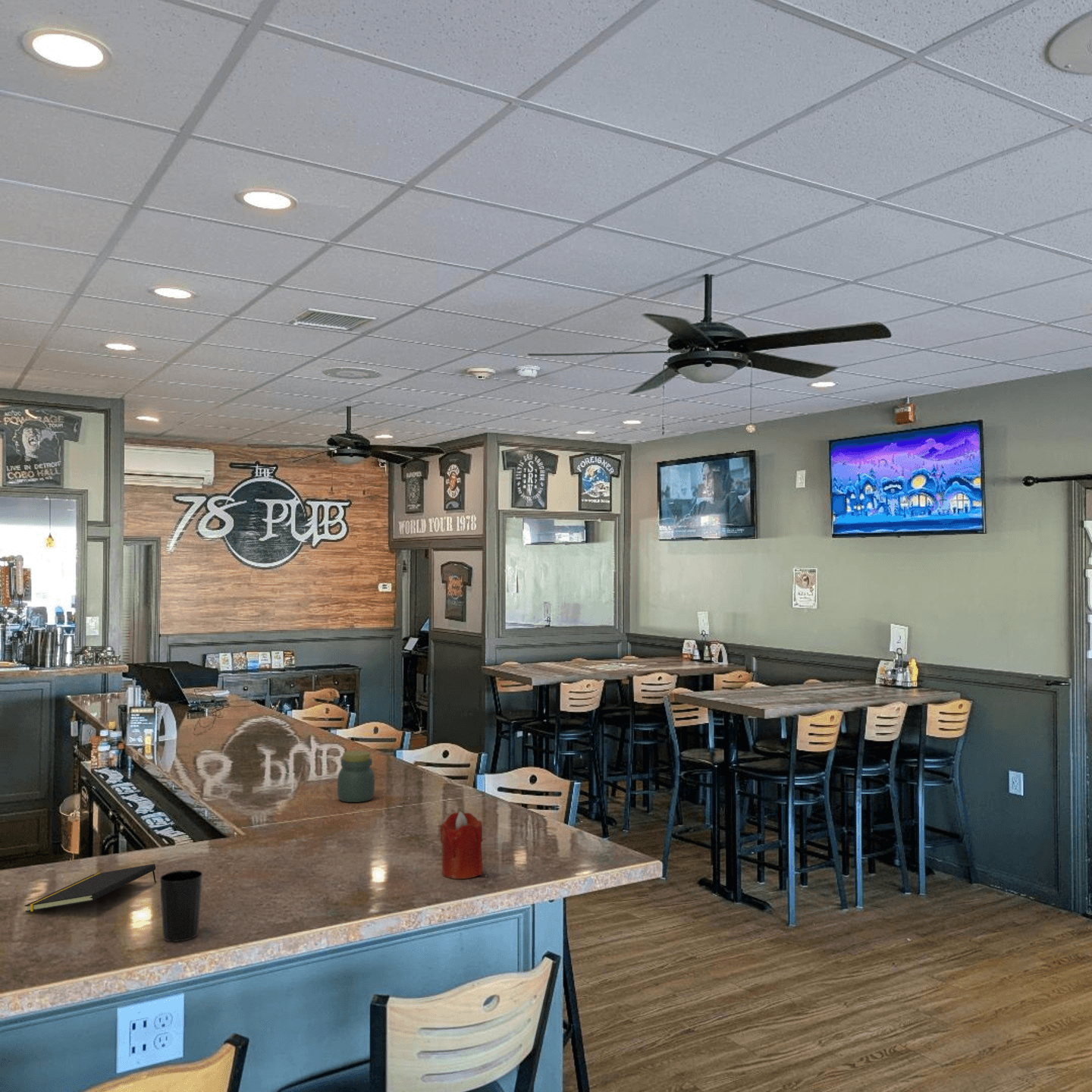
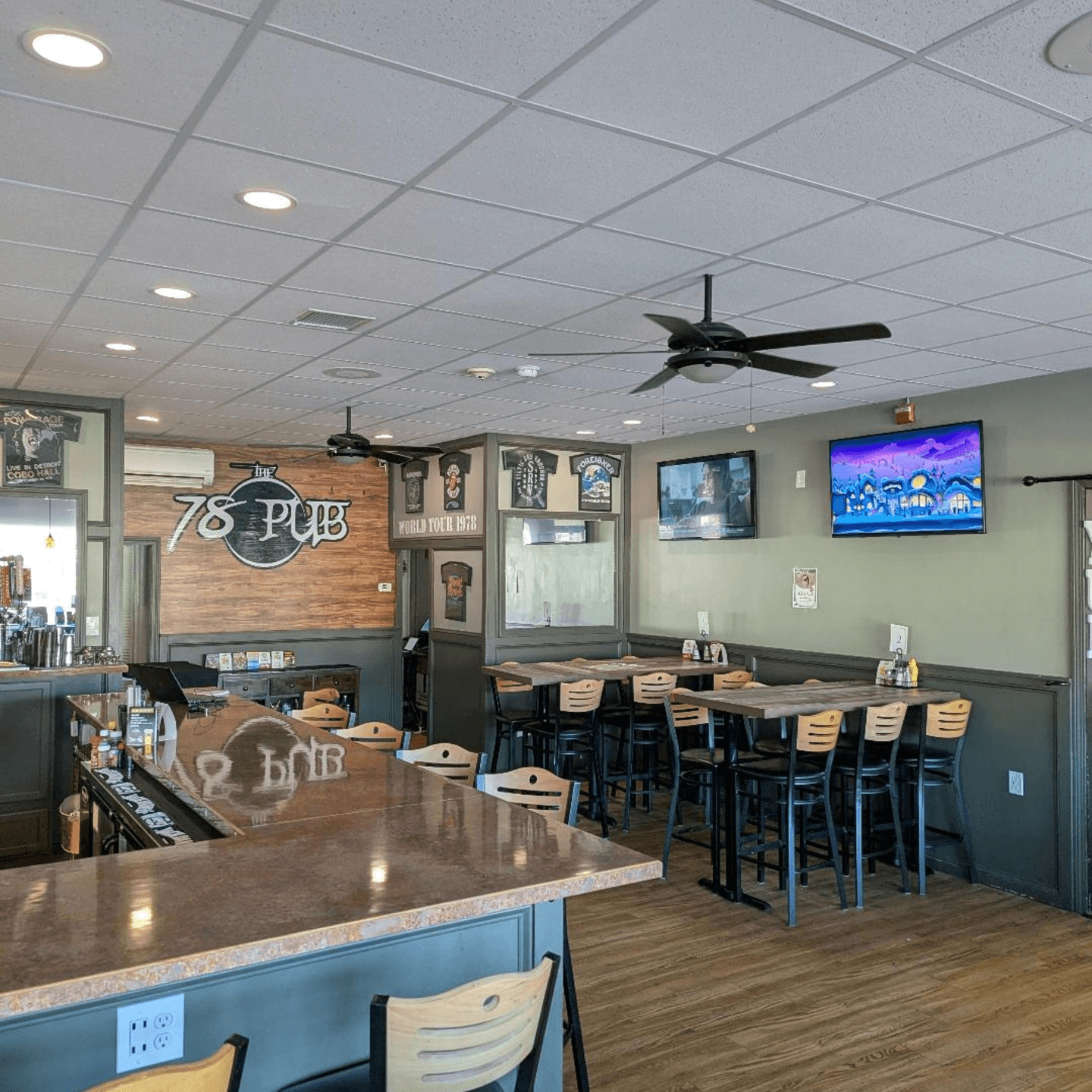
- cup [159,869,203,943]
- notepad [24,863,157,913]
- jar [337,750,375,803]
- candle [439,811,484,880]
